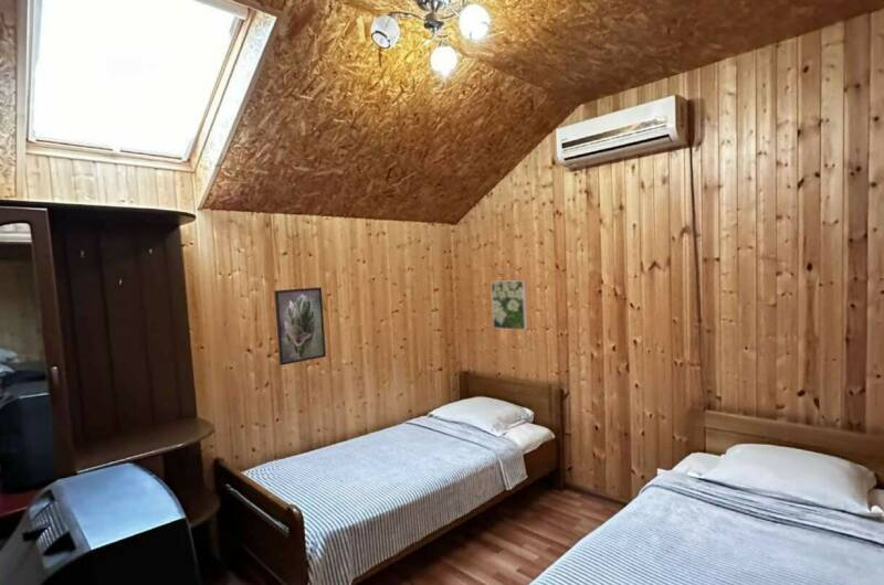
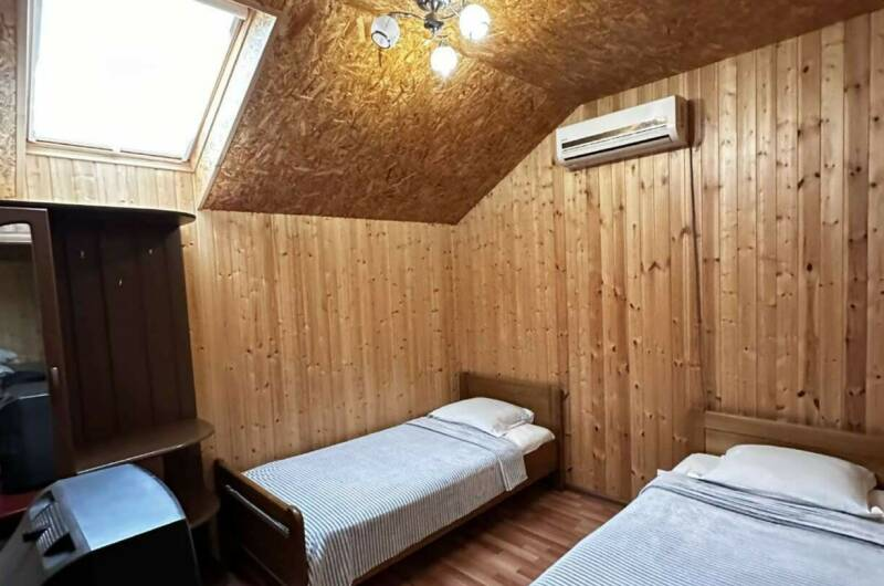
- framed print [490,279,528,331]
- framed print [273,286,327,366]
